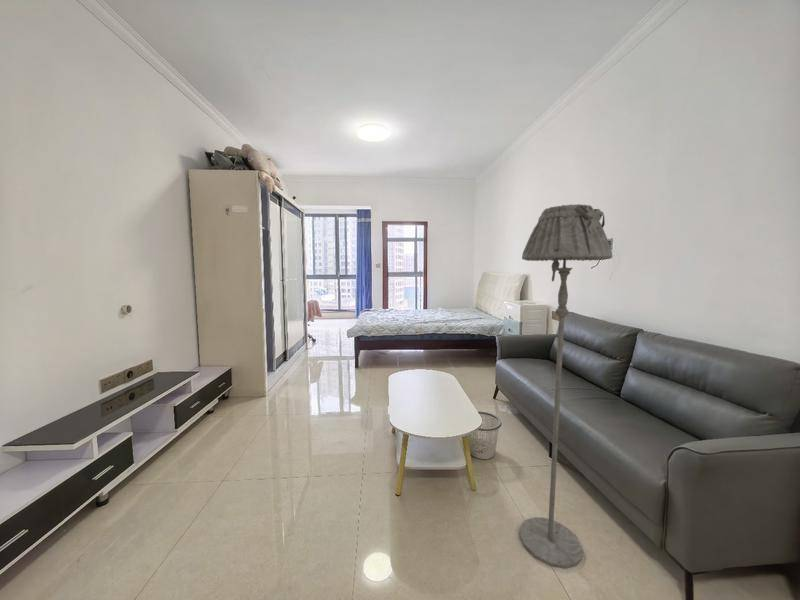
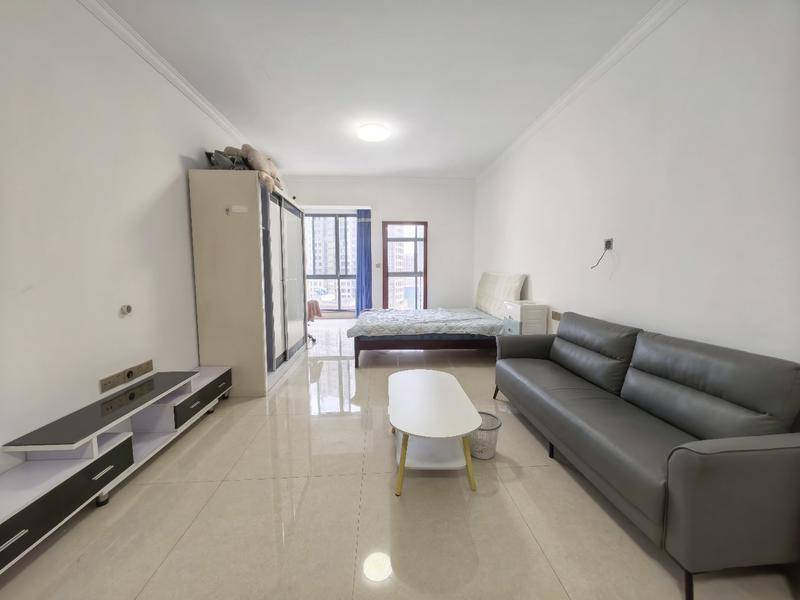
- floor lamp [519,203,613,570]
